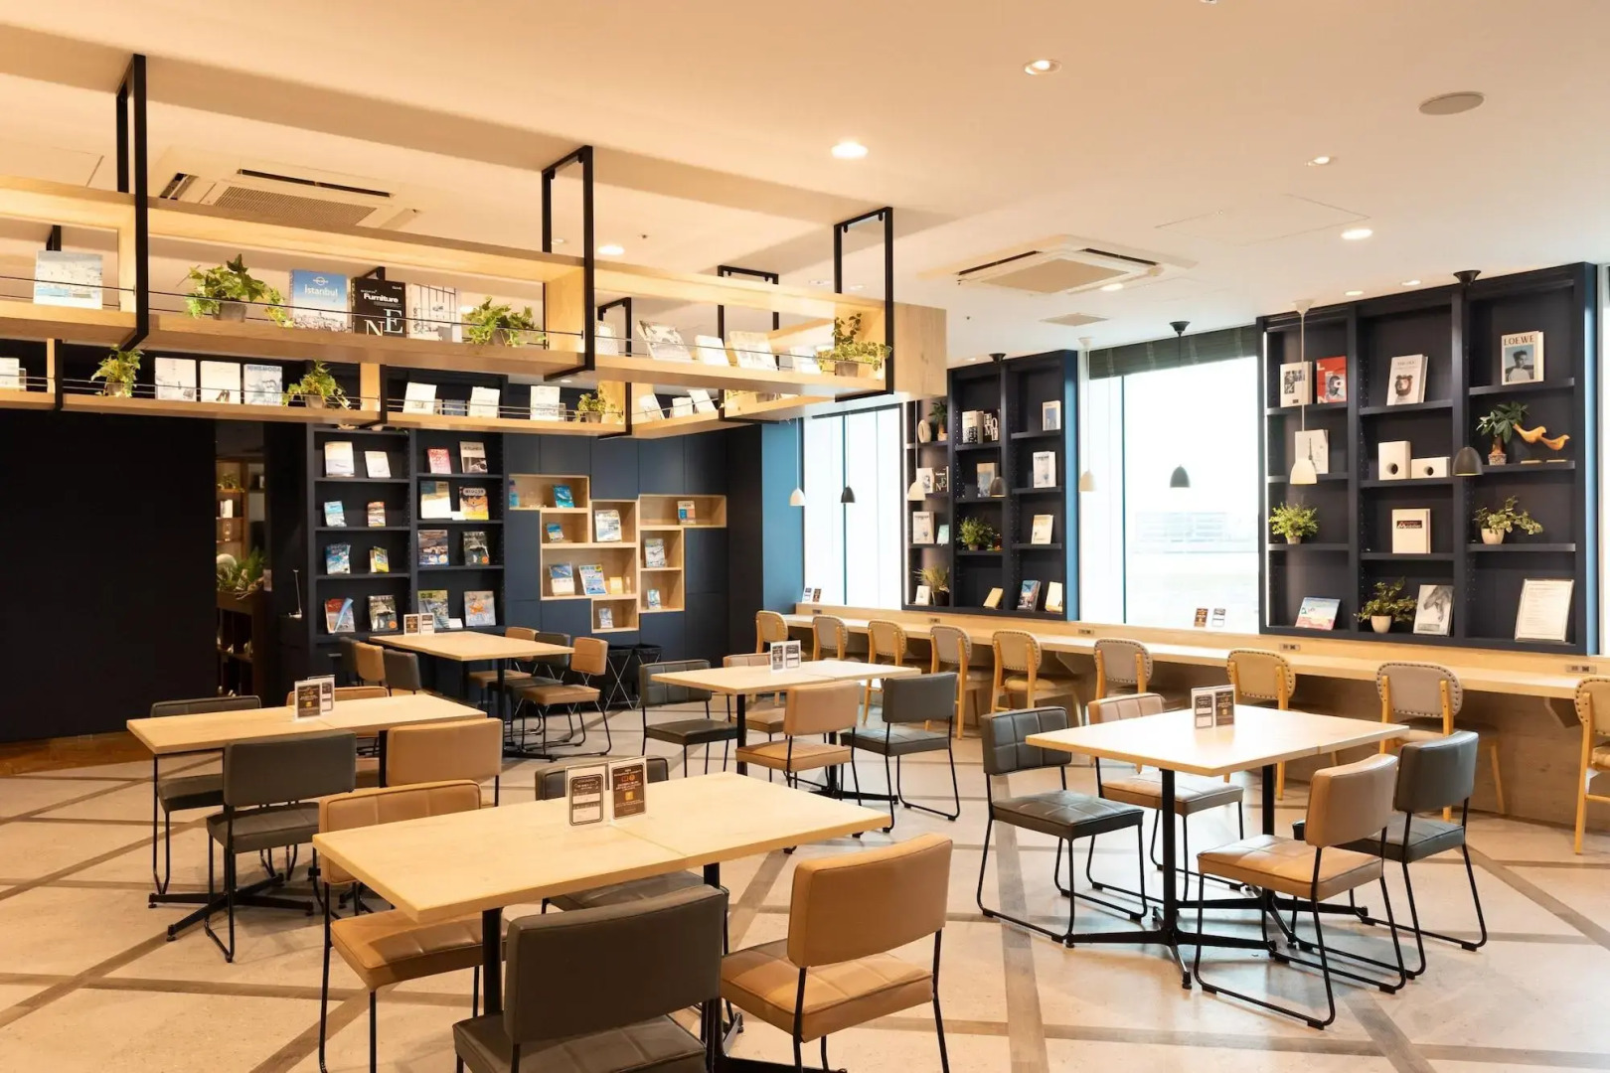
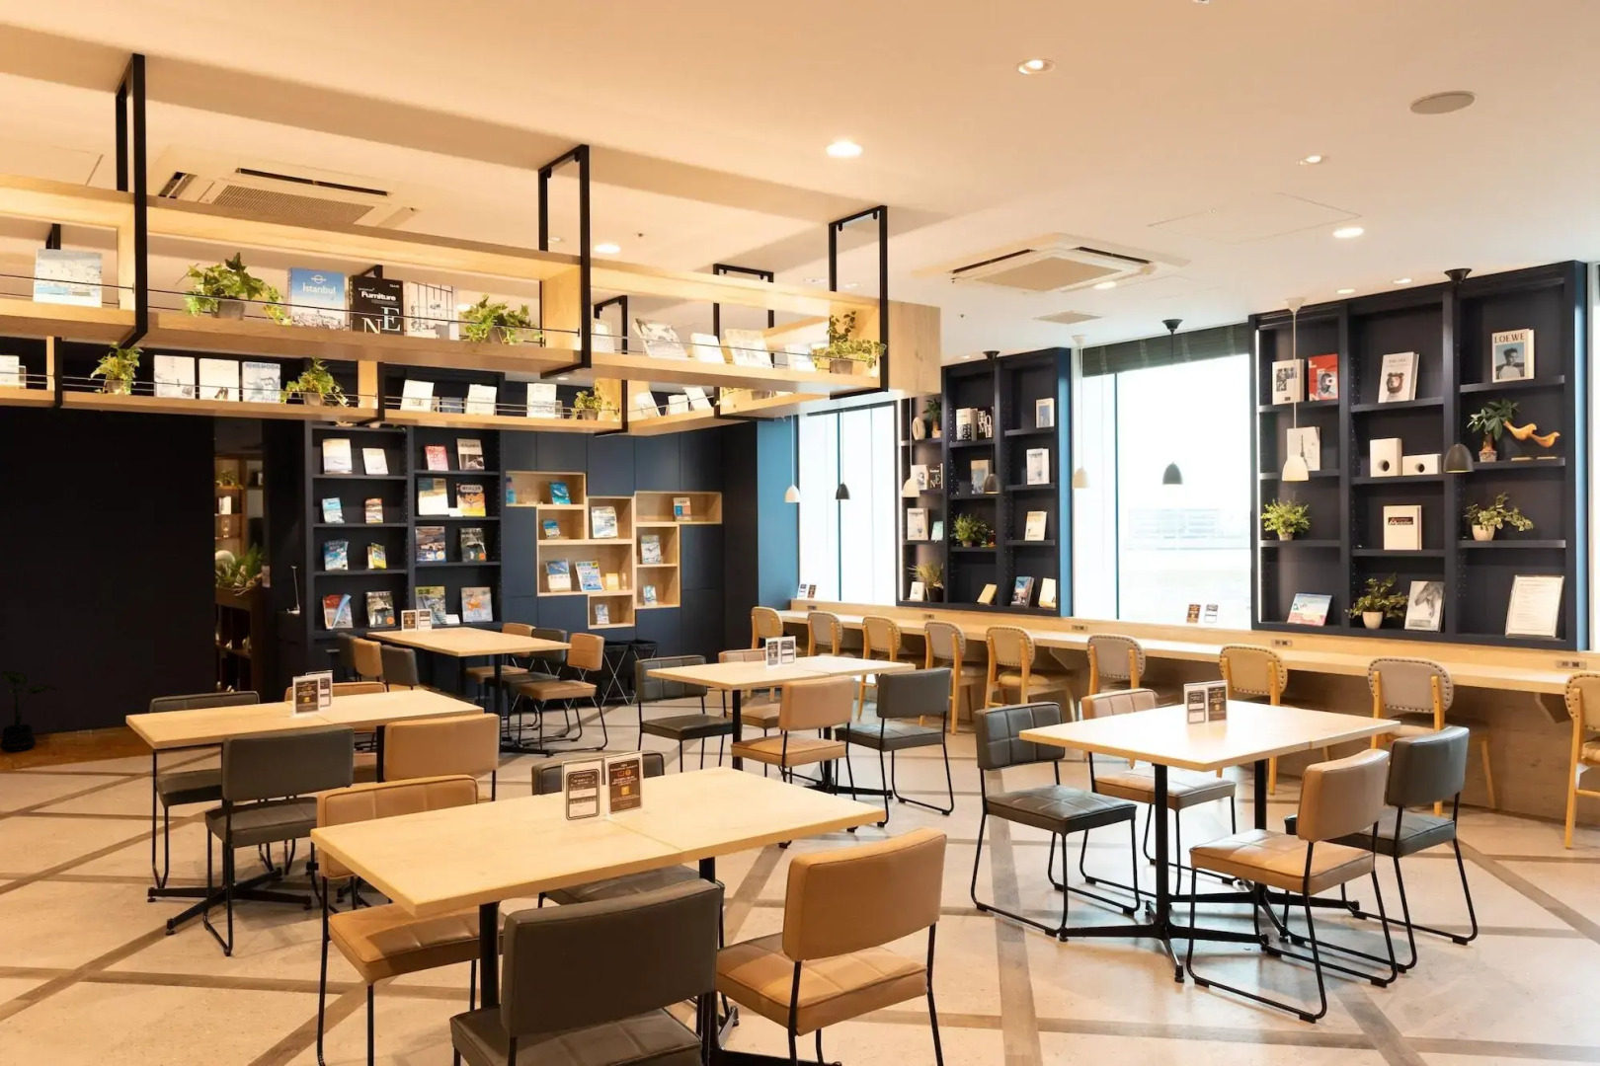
+ potted plant [0,669,58,752]
